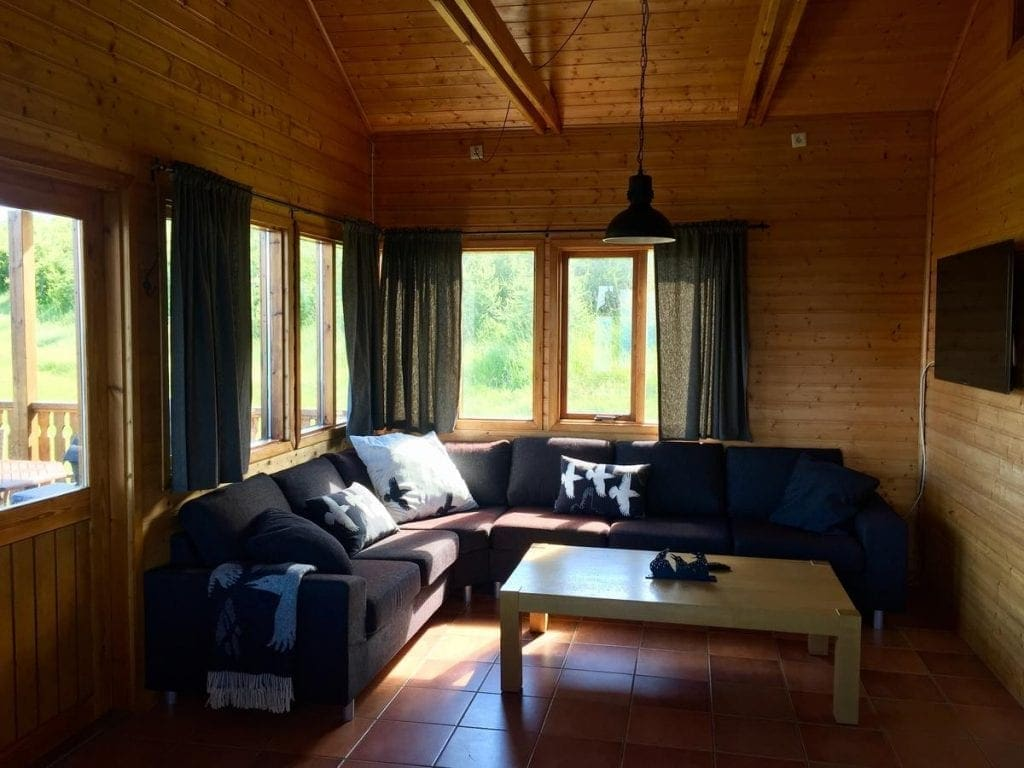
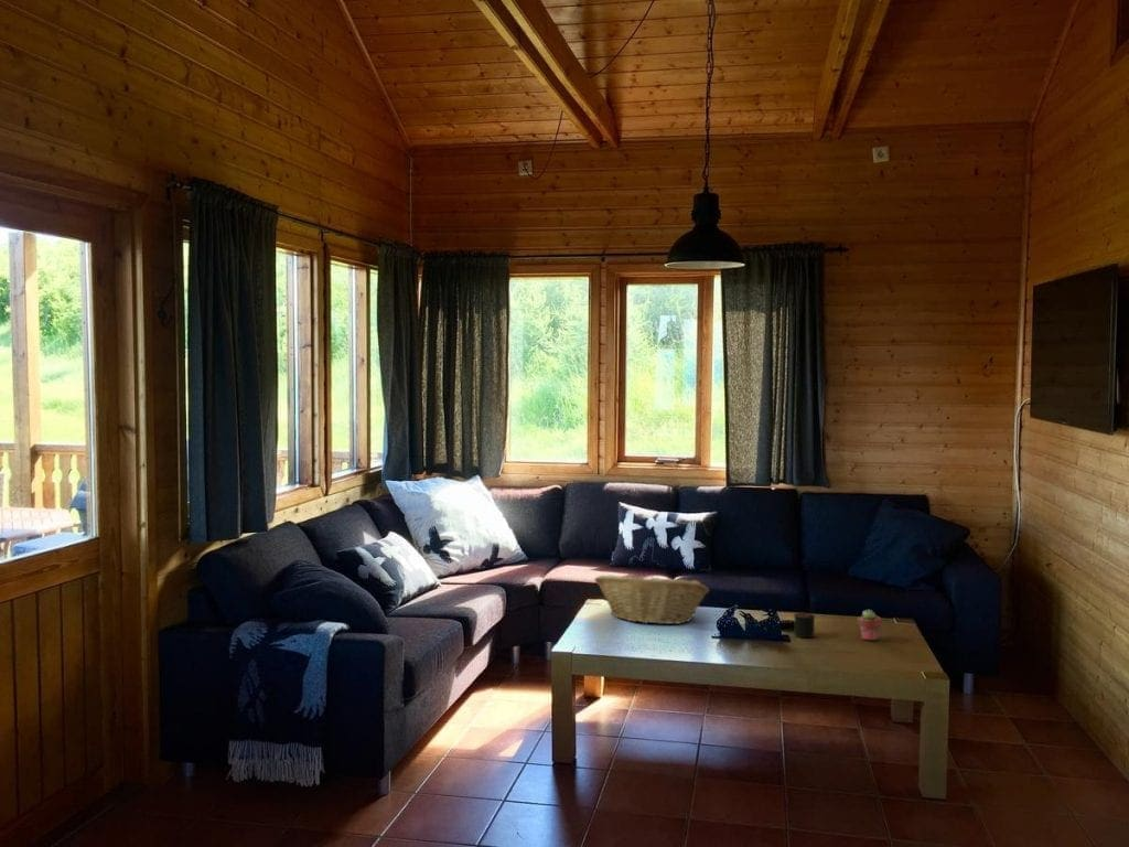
+ potted succulent [857,609,882,642]
+ fruit basket [593,571,710,625]
+ candle [793,607,816,639]
